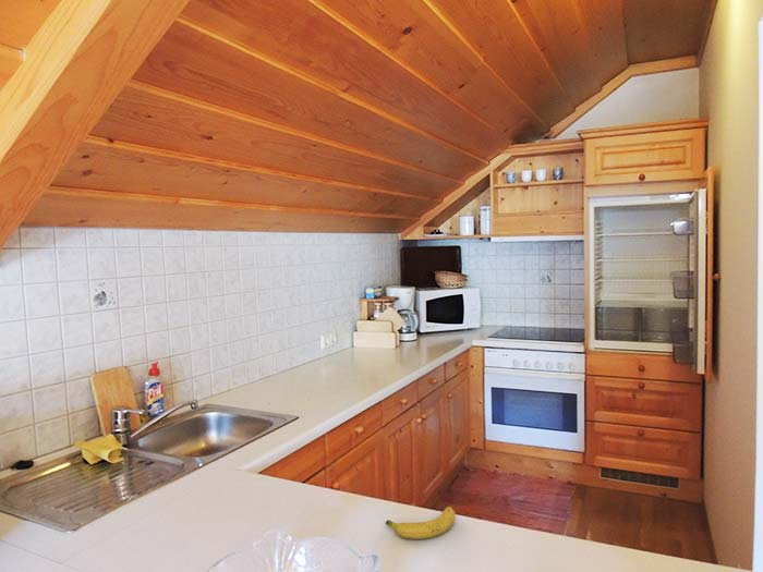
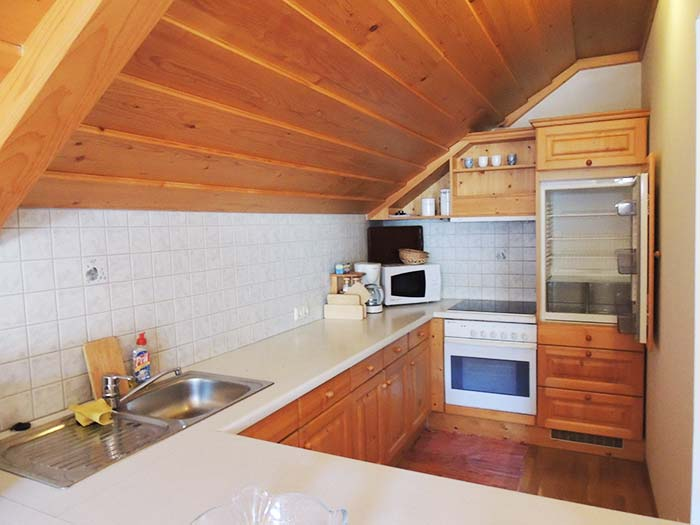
- fruit [385,506,456,540]
